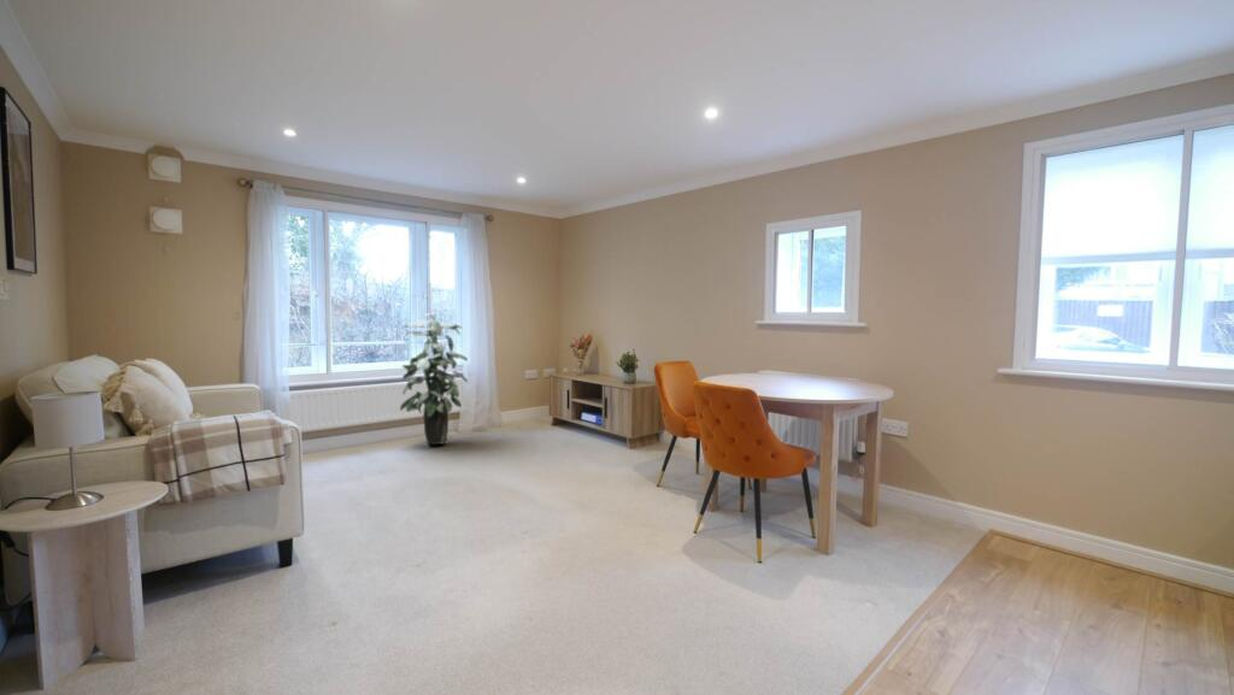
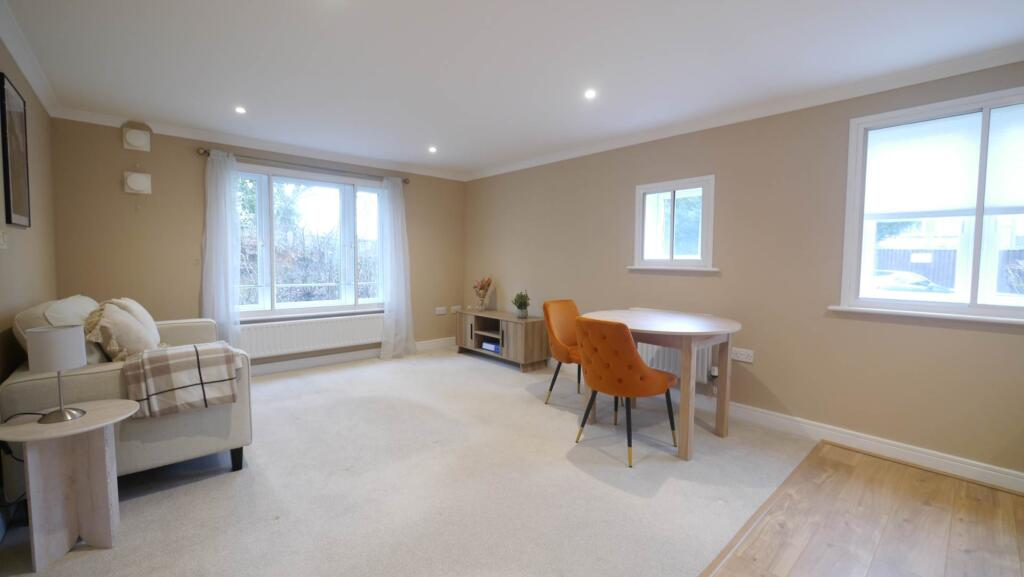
- indoor plant [399,313,469,446]
